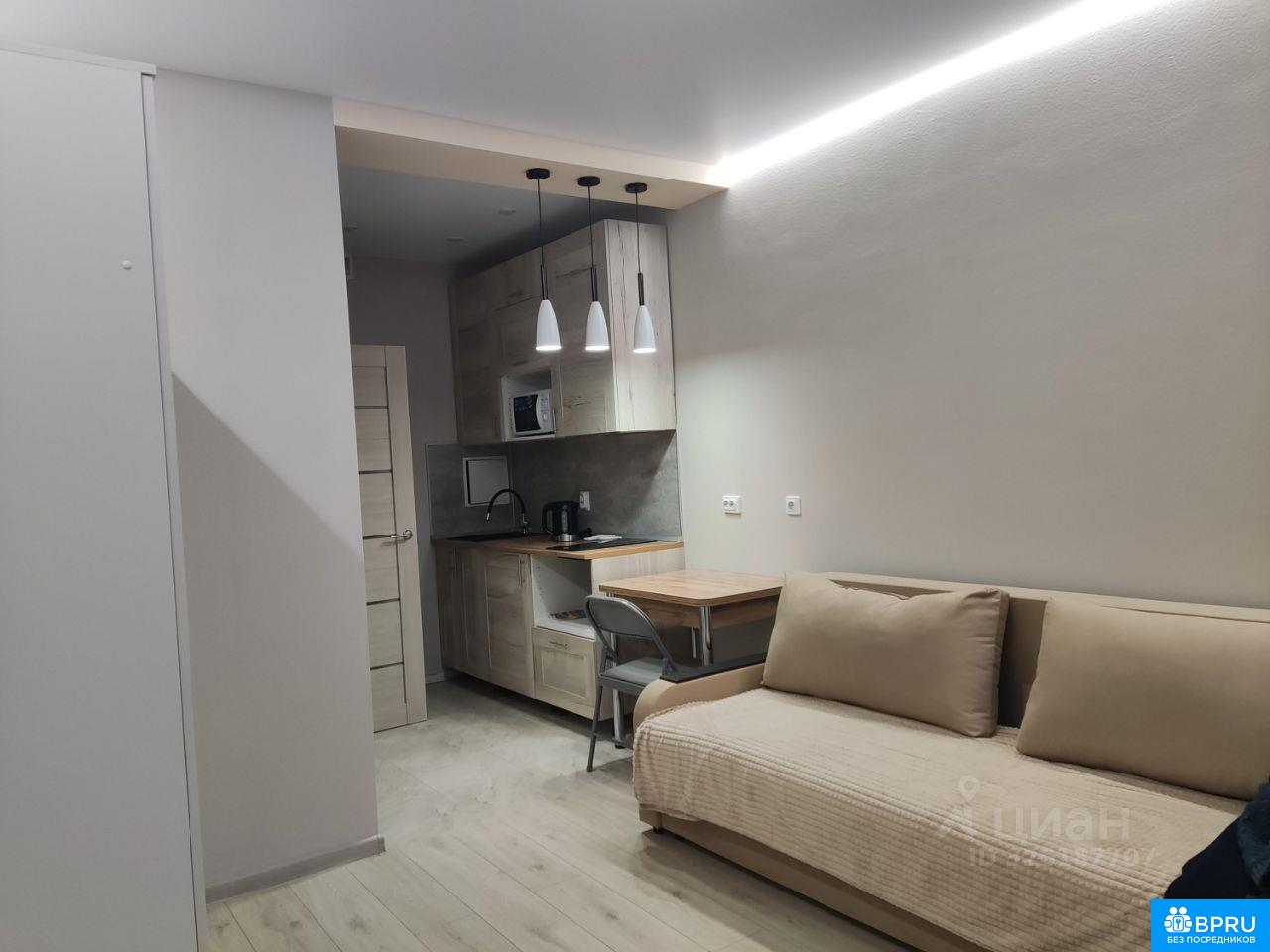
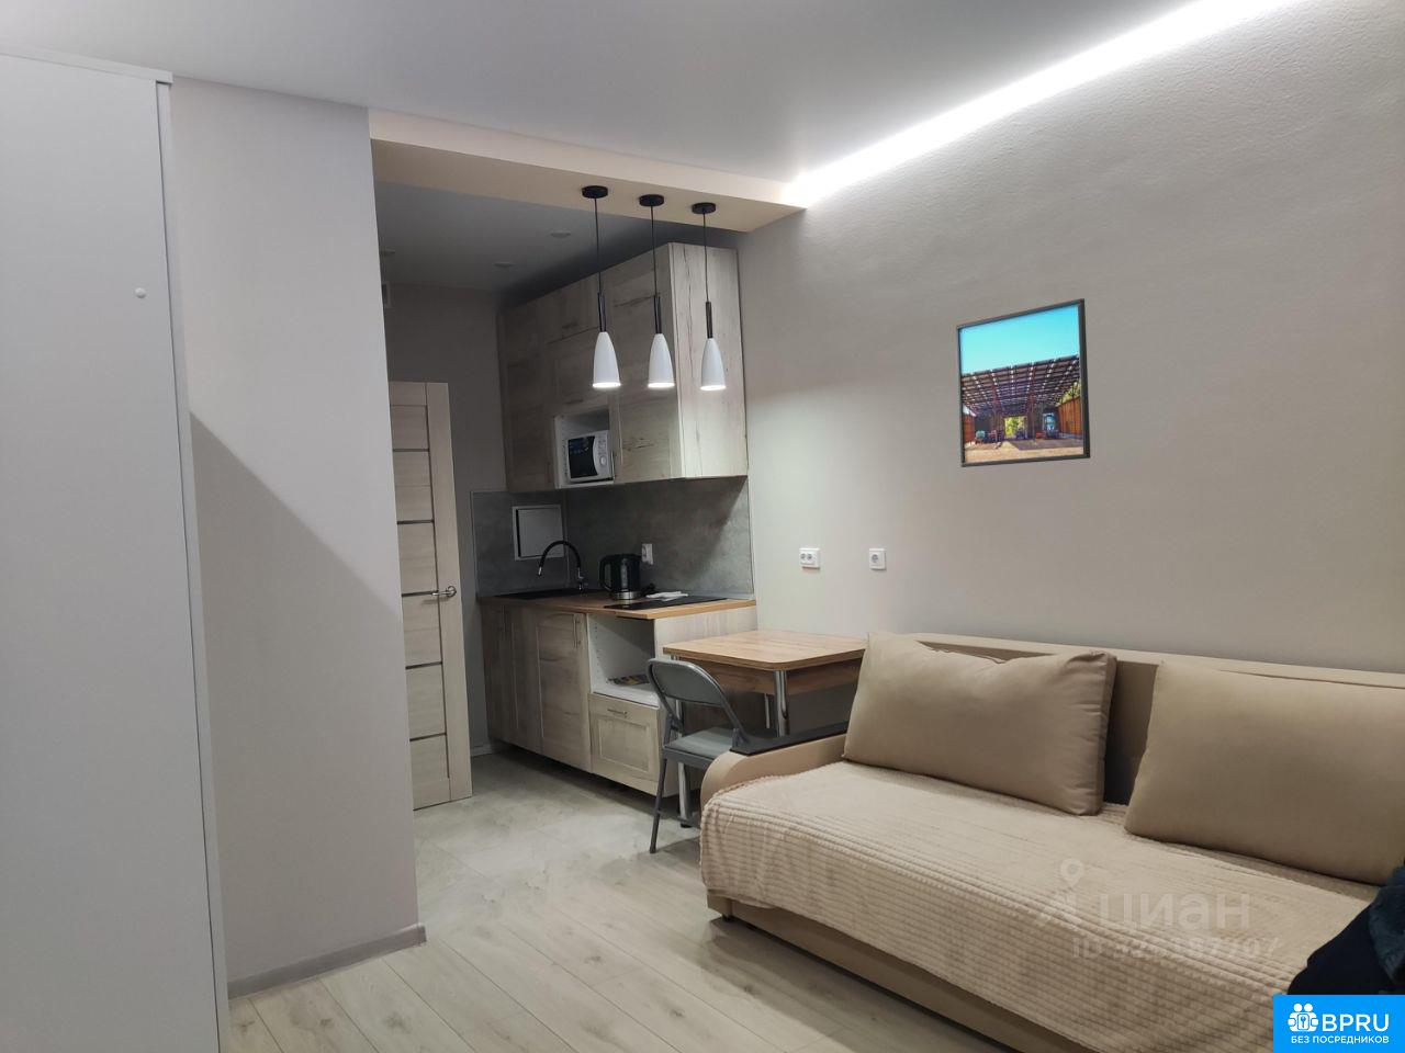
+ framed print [954,298,1092,468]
